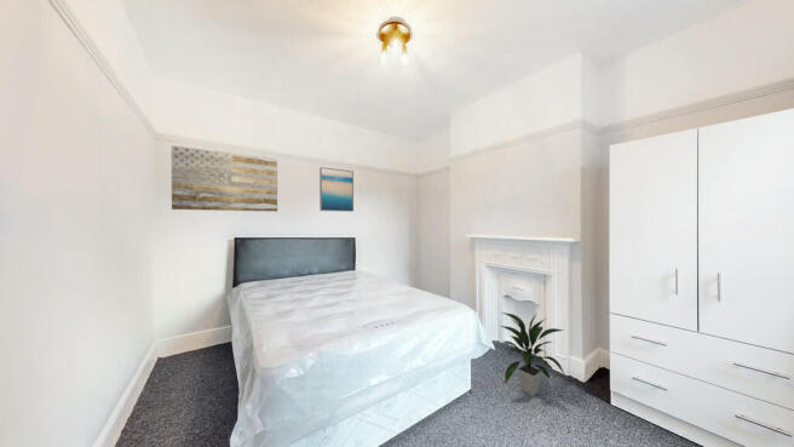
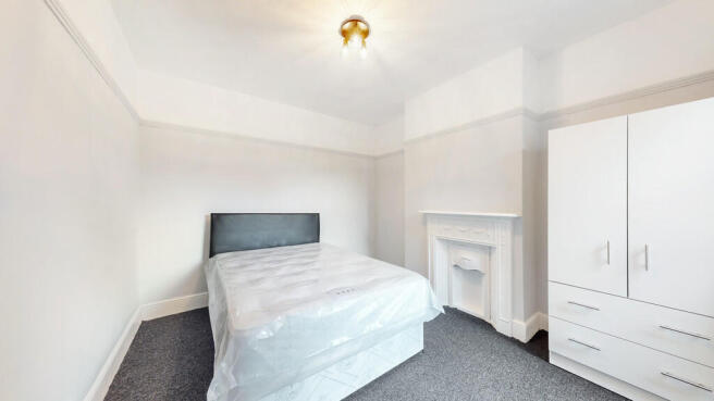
- wall art [171,144,278,212]
- wall art [318,166,355,213]
- indoor plant [500,311,565,397]
